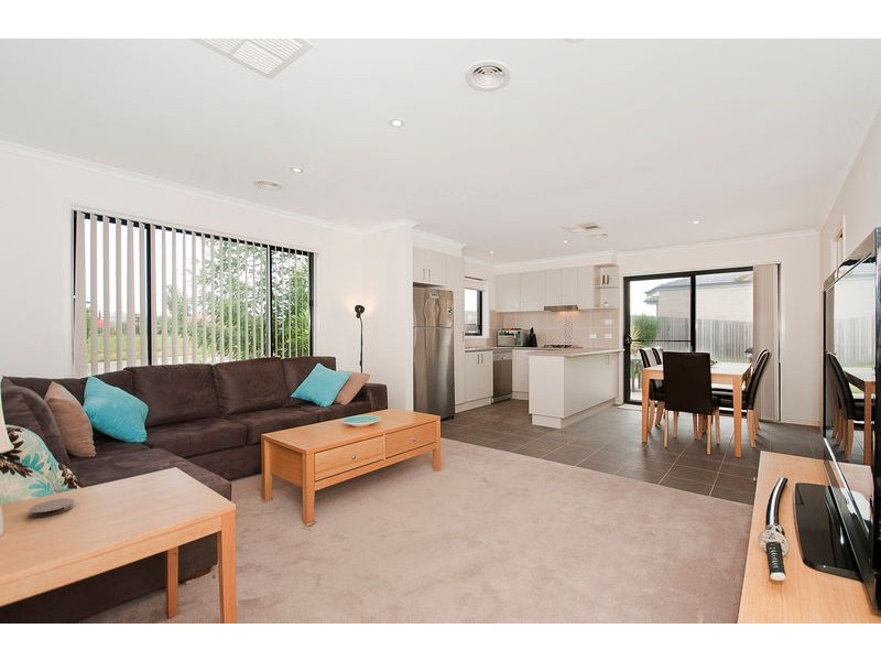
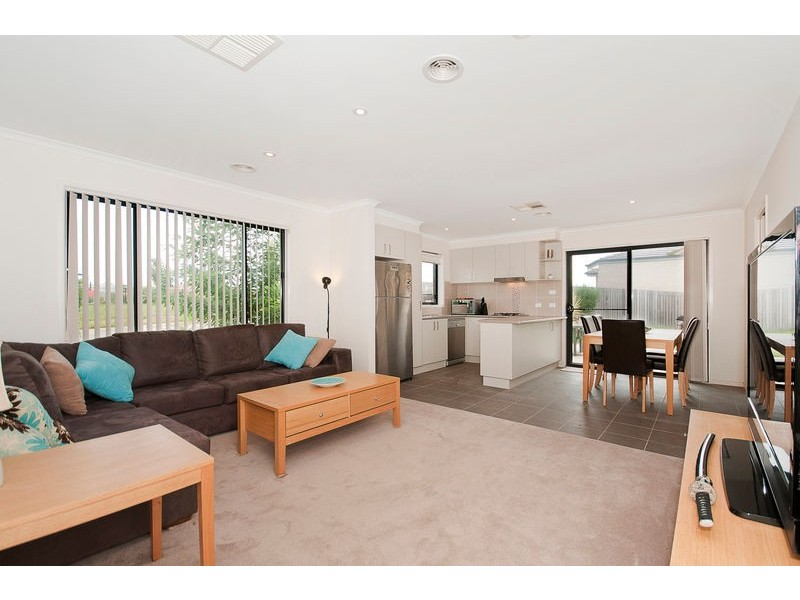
- coaster [29,497,75,518]
